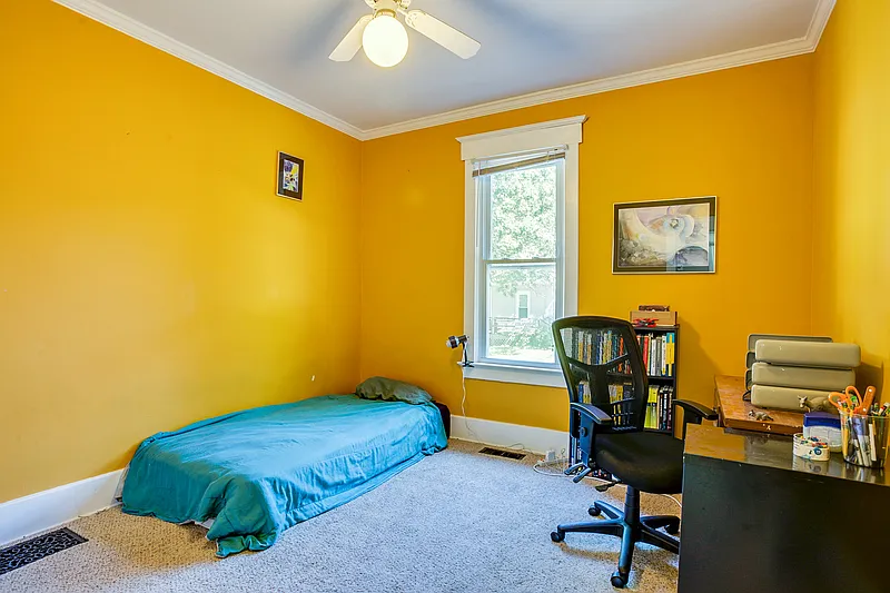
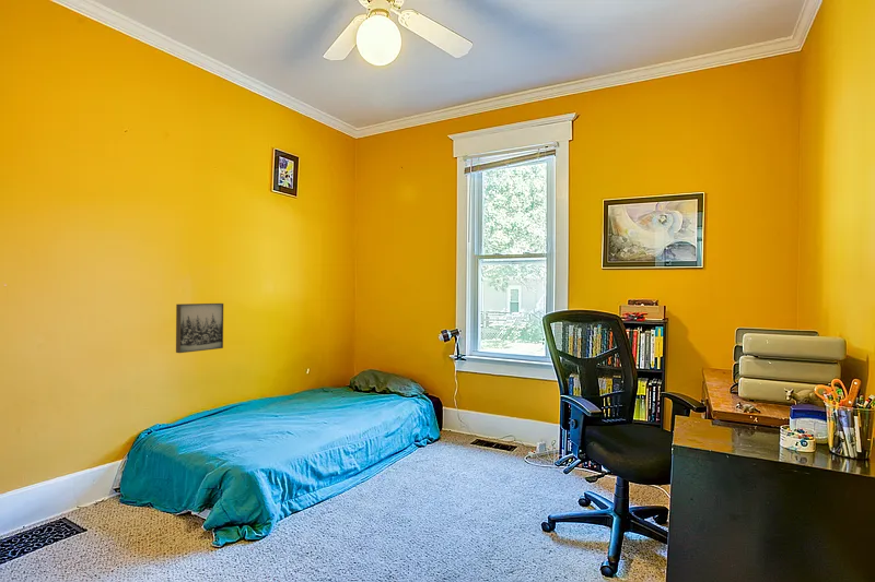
+ wall art [175,302,224,354]
